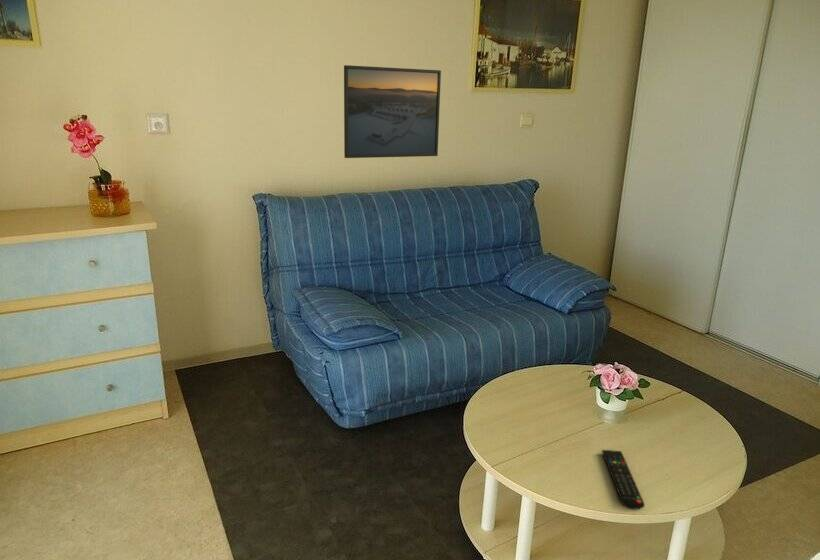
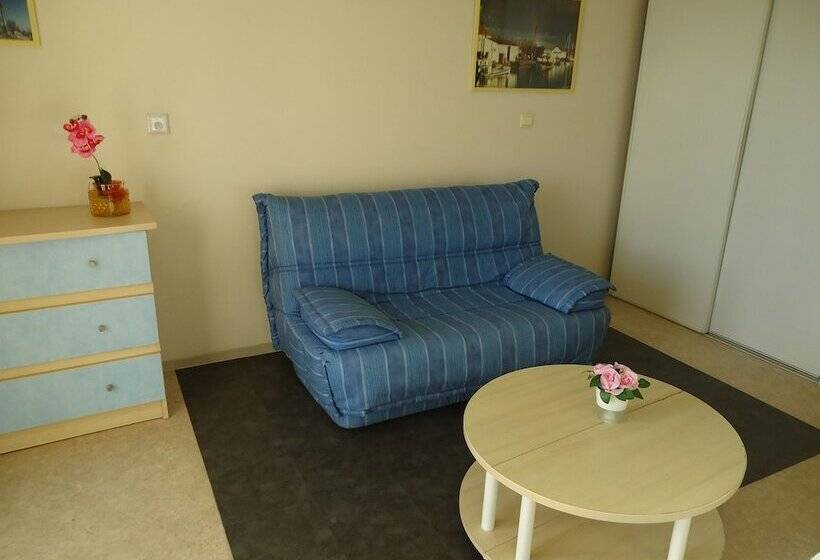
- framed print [343,64,442,159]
- remote control [601,449,646,511]
